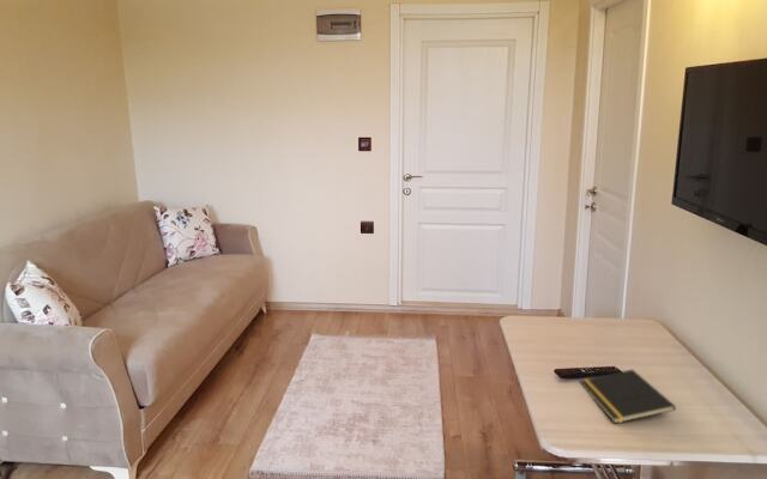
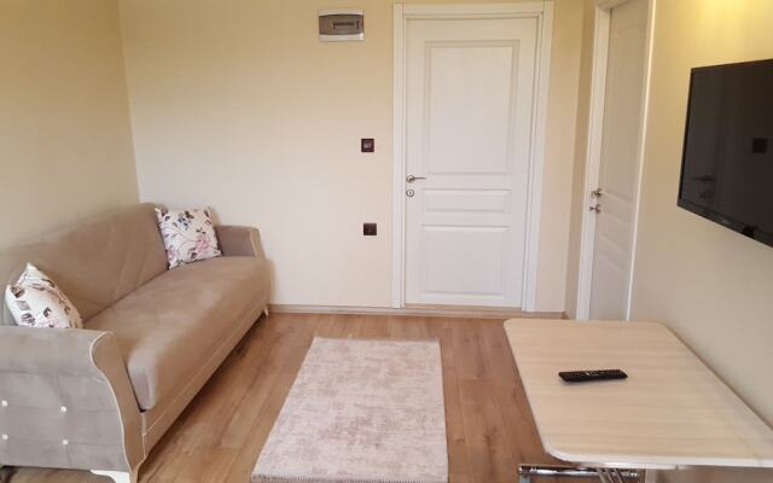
- notepad [579,368,677,425]
